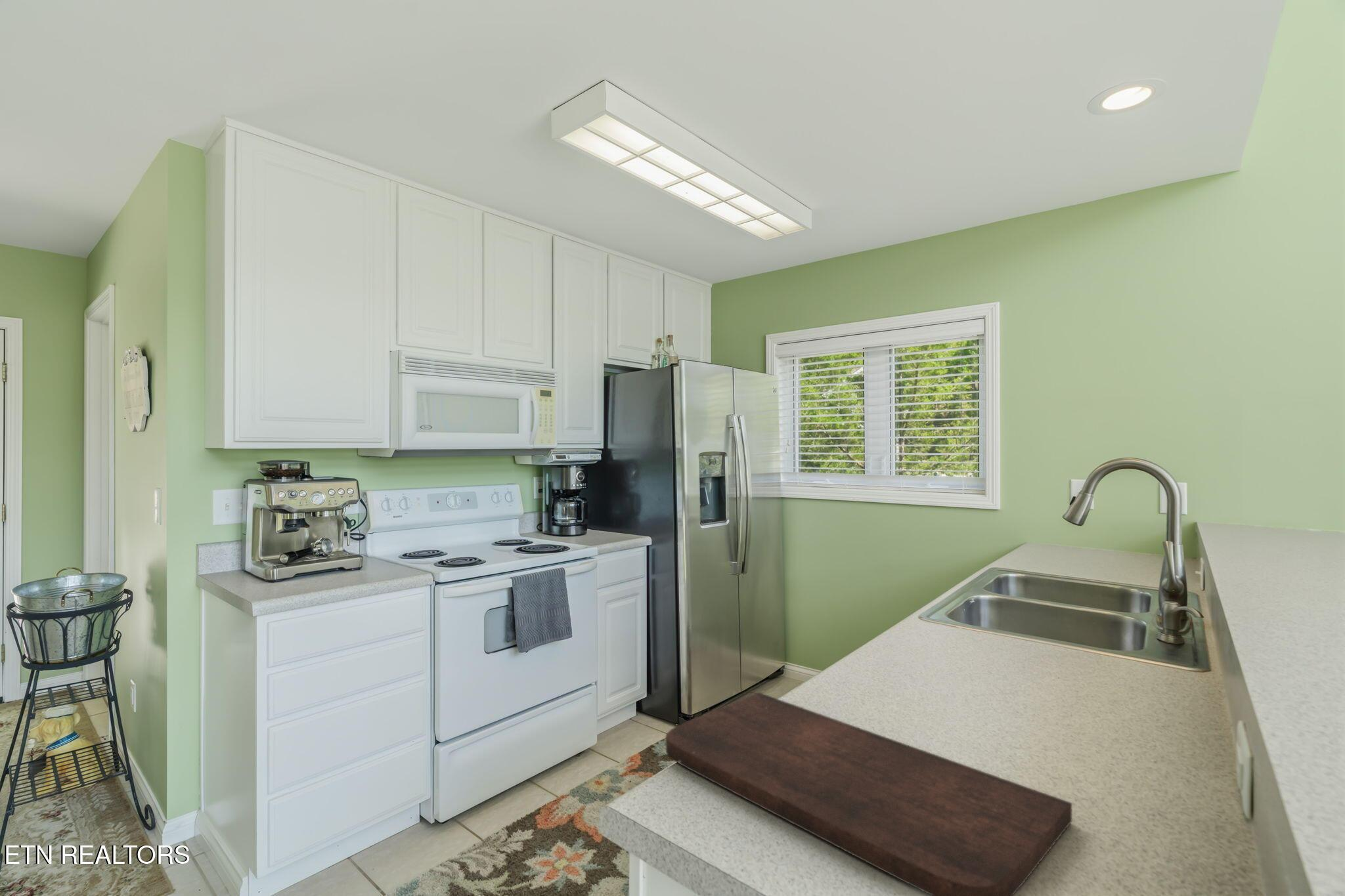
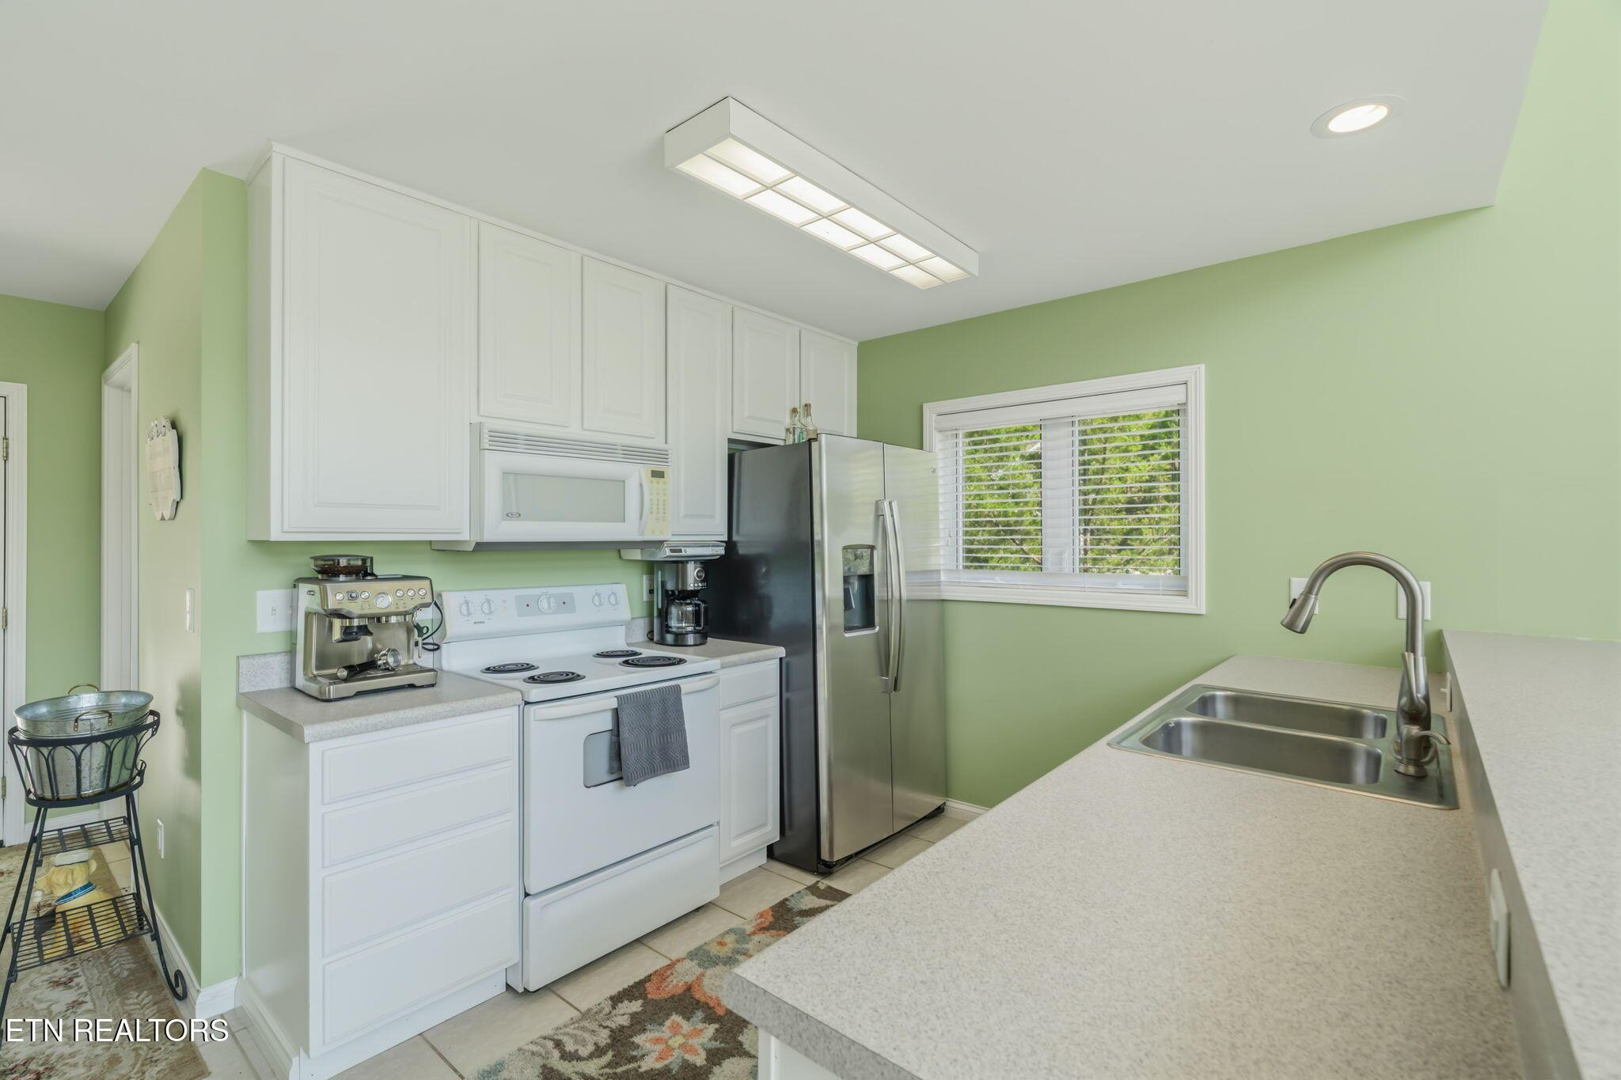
- cutting board [665,692,1072,896]
